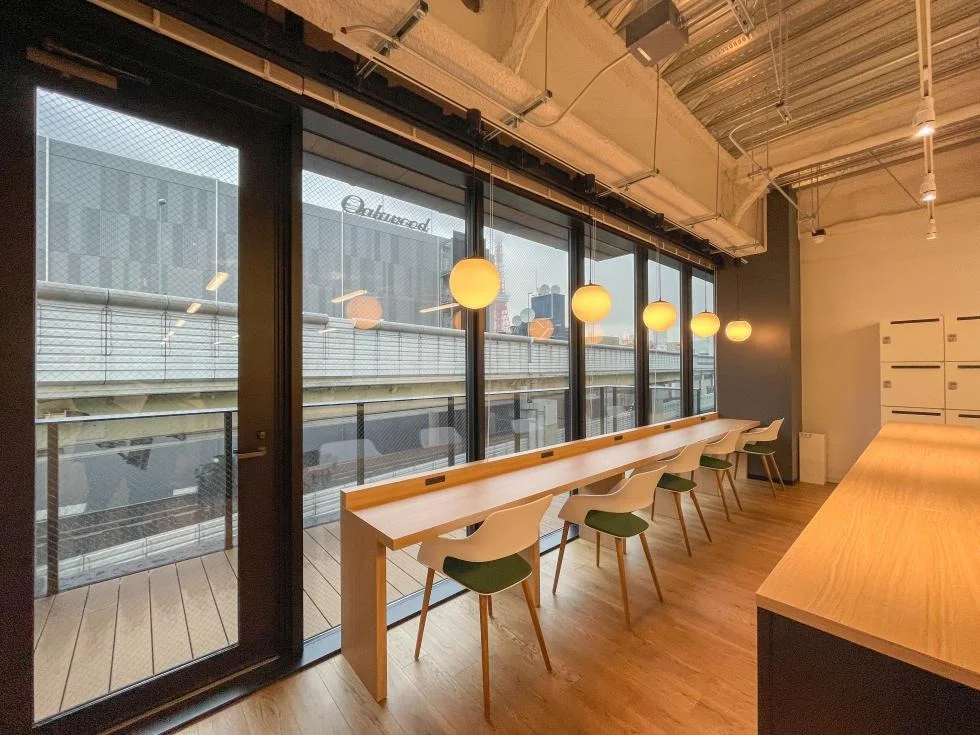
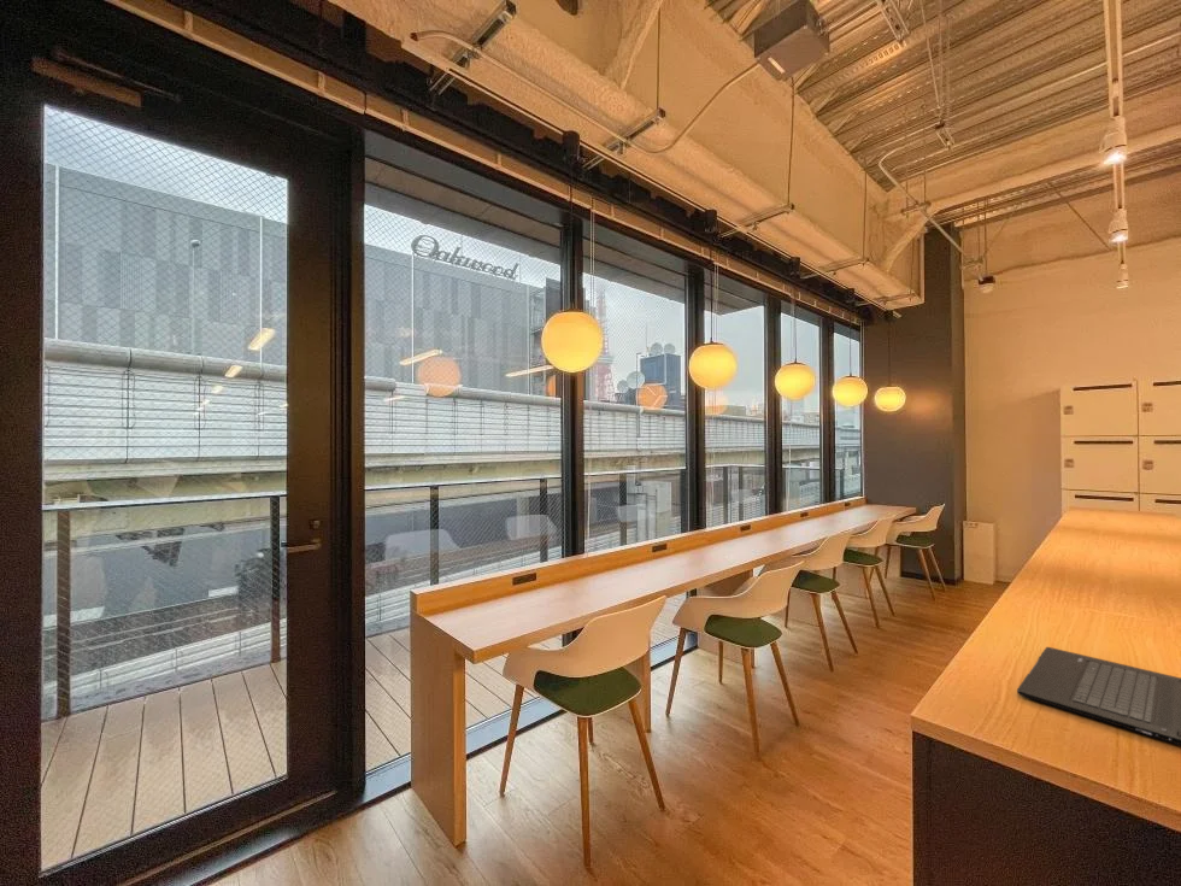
+ laptop [1016,646,1181,746]
